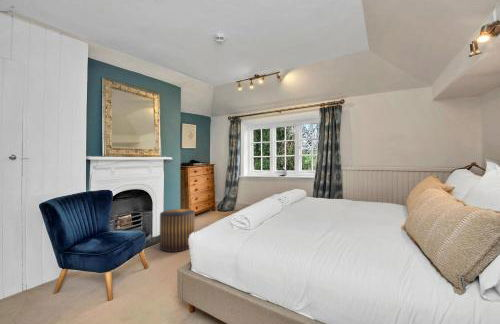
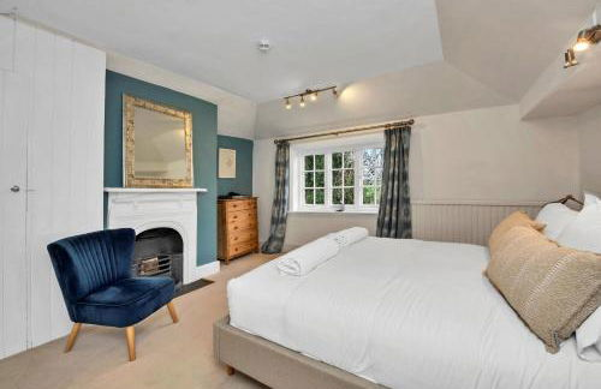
- stool [159,208,196,253]
